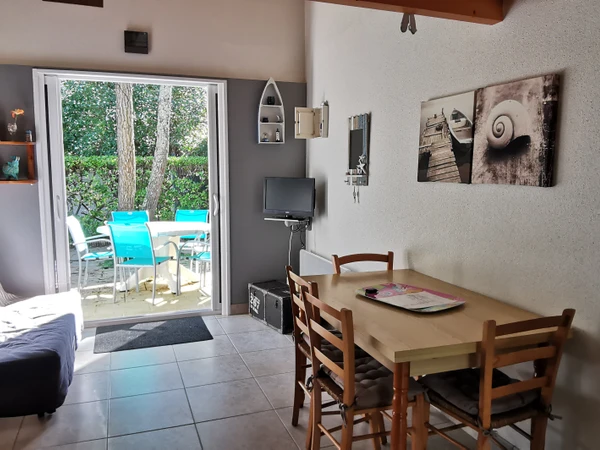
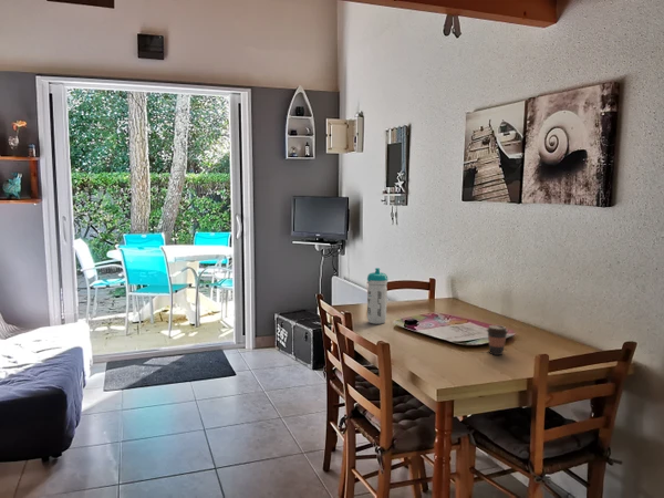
+ coffee cup [485,324,509,356]
+ water bottle [366,267,388,325]
